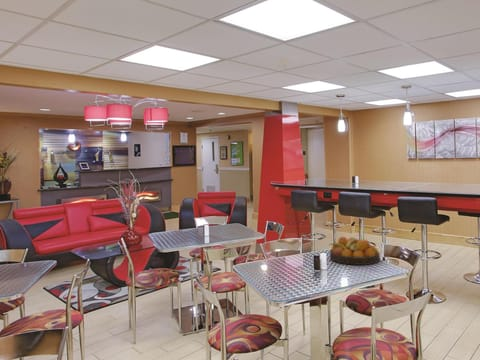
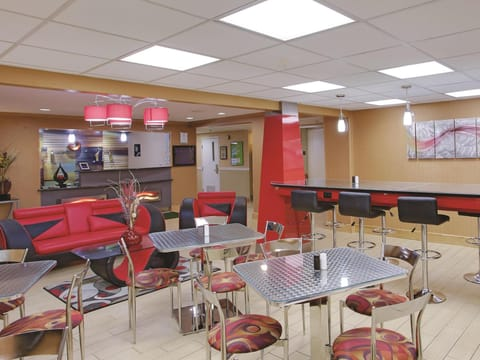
- fruit bowl [328,236,381,266]
